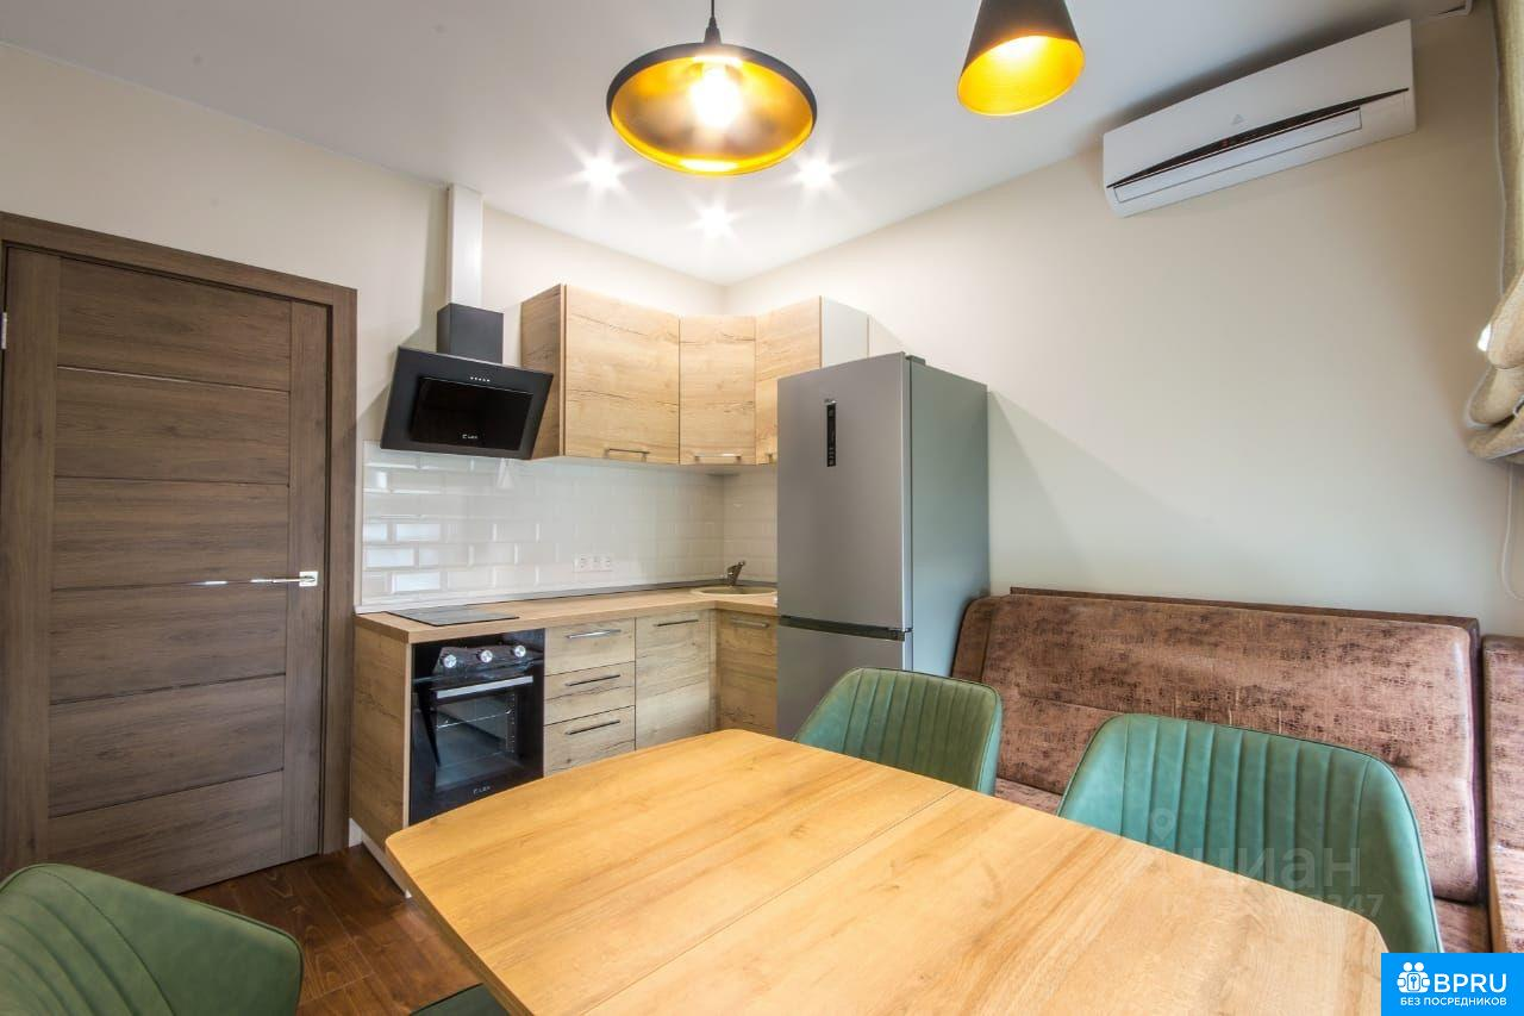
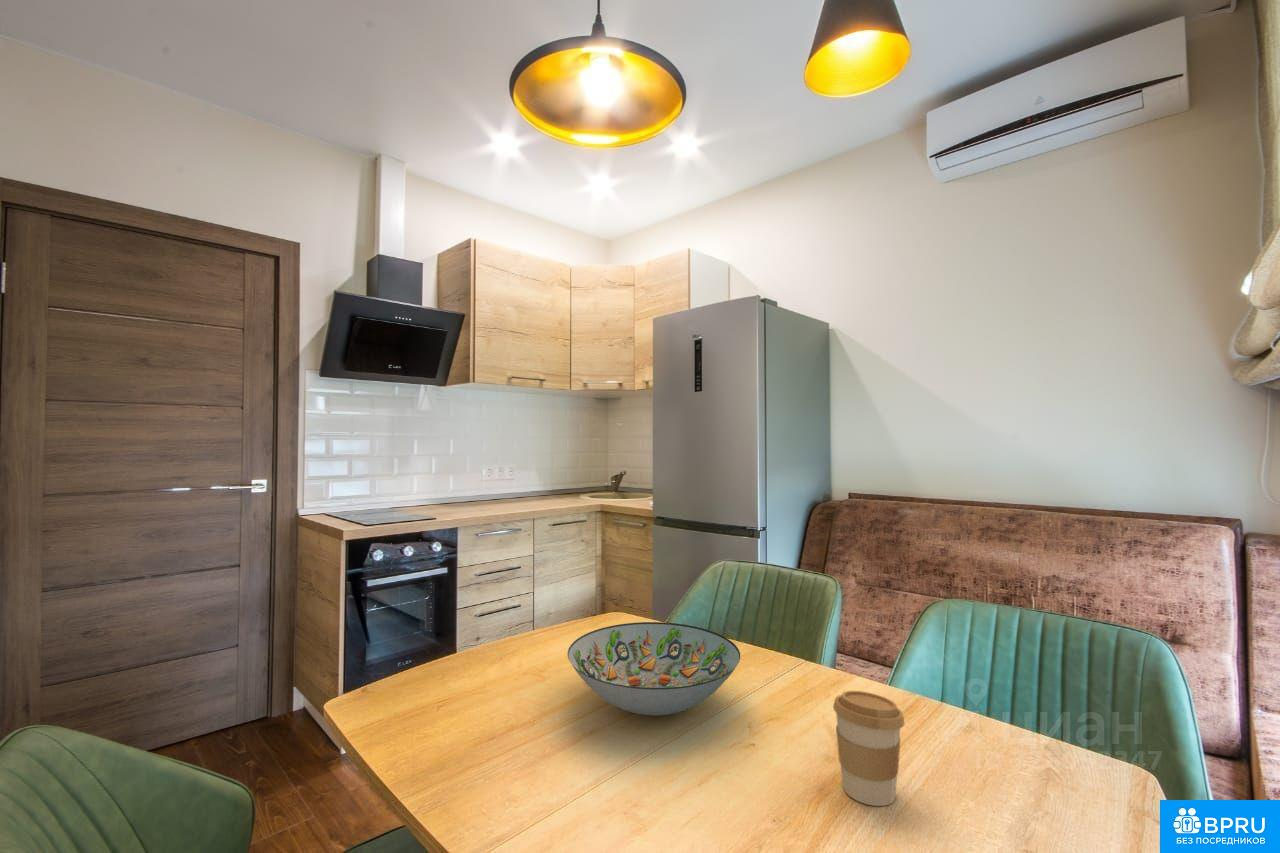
+ decorative bowl [567,621,741,716]
+ coffee cup [832,690,905,807]
